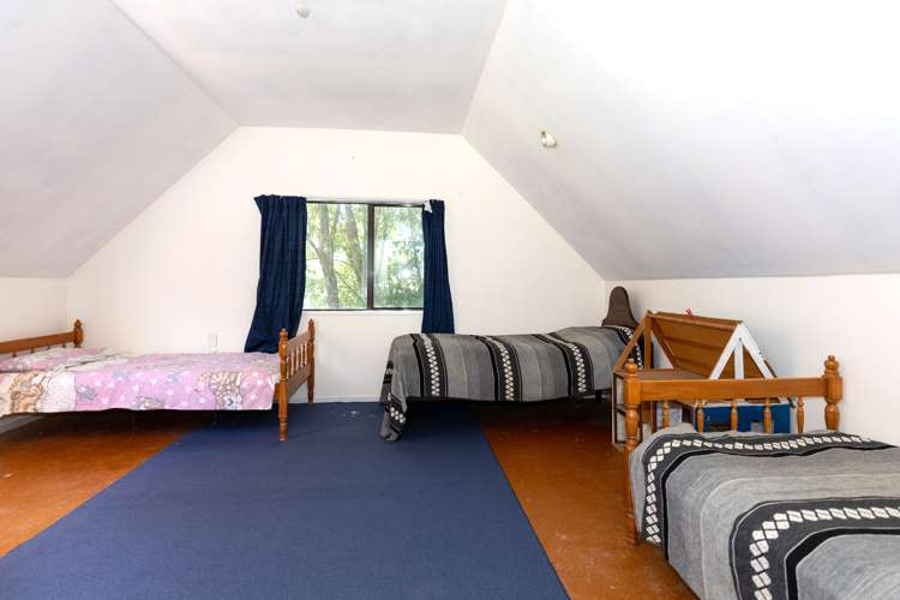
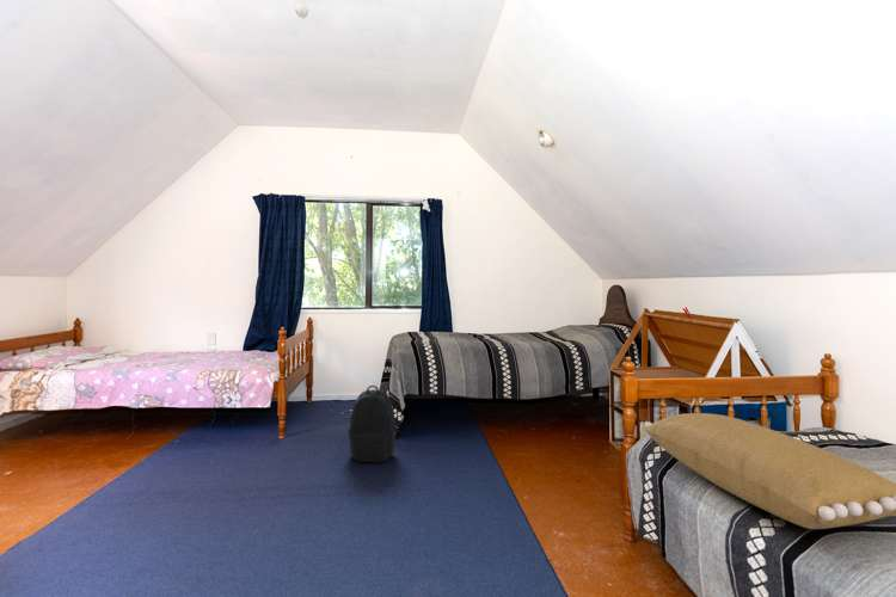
+ backpack [348,384,398,463]
+ pillow [644,412,896,530]
